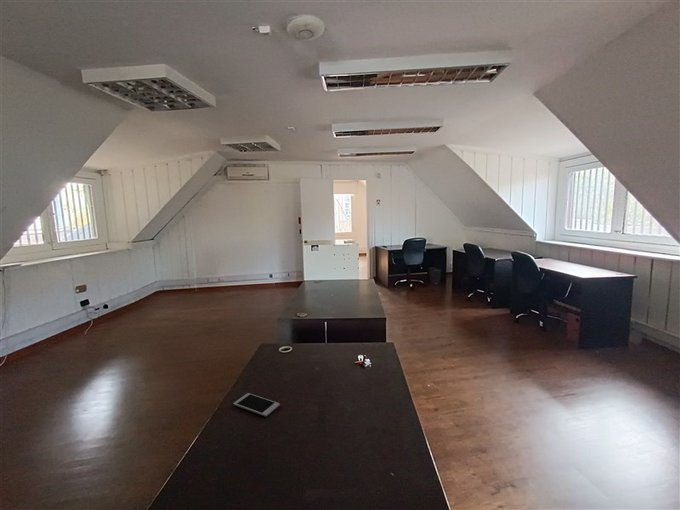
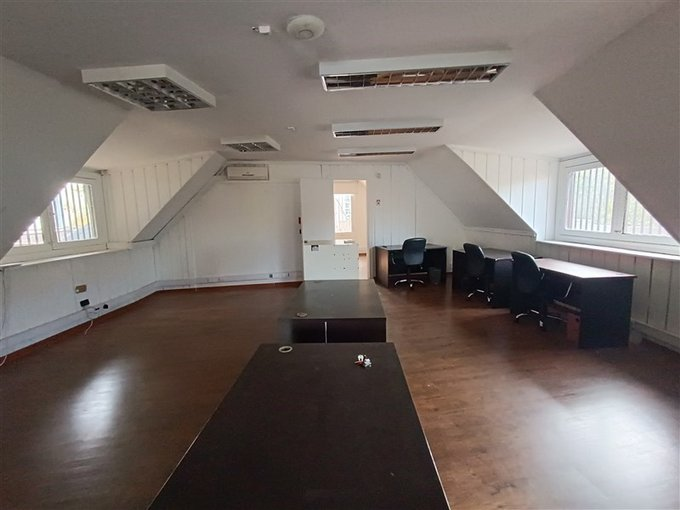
- cell phone [232,392,281,417]
